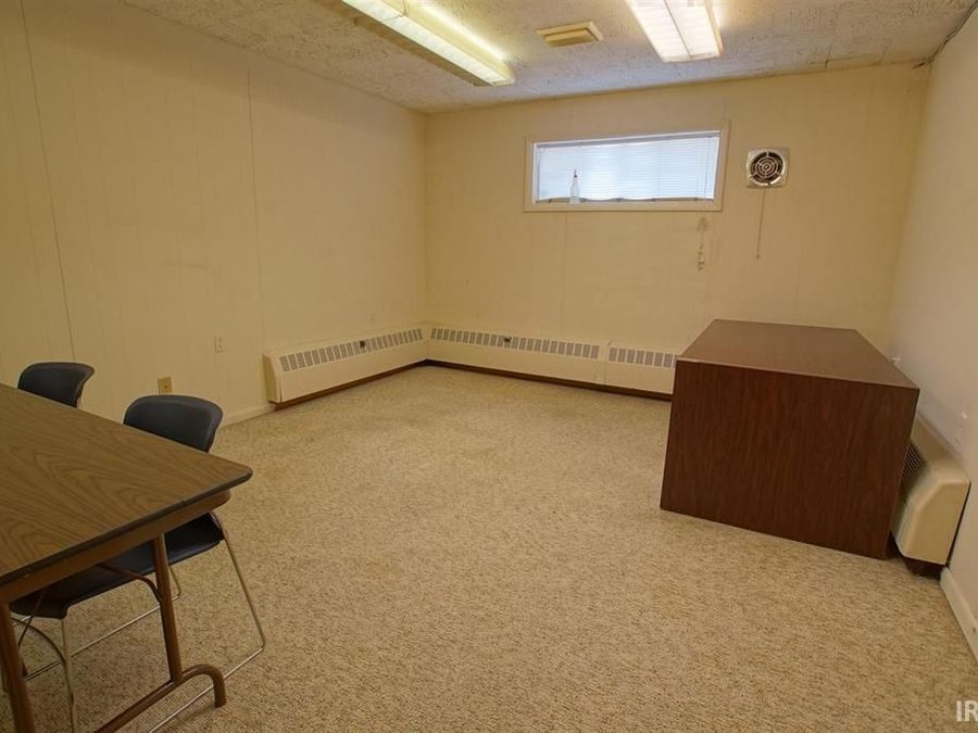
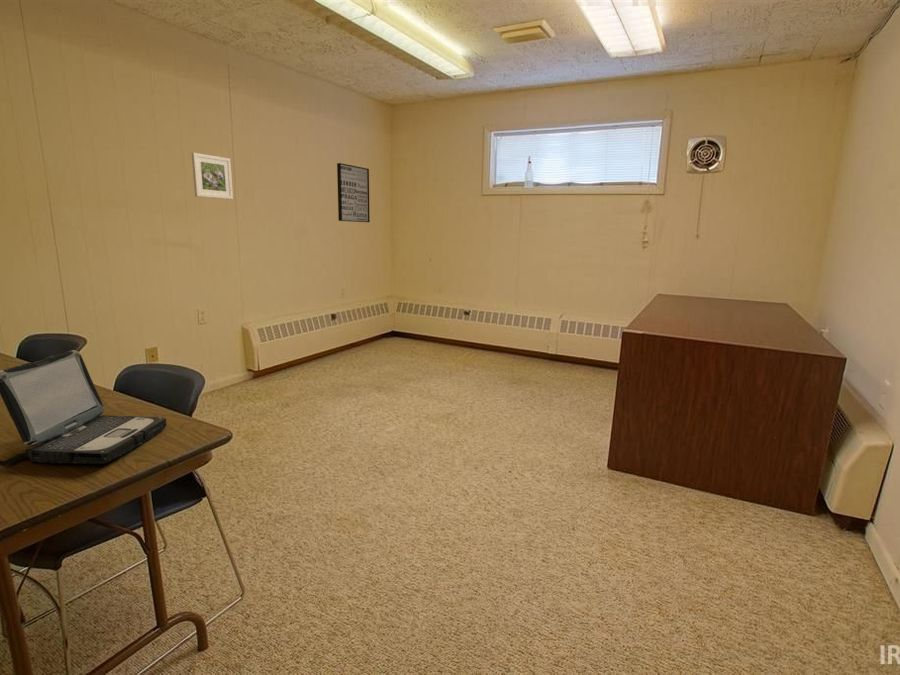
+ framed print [191,152,234,200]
+ laptop [0,349,167,467]
+ wall art [336,162,371,223]
